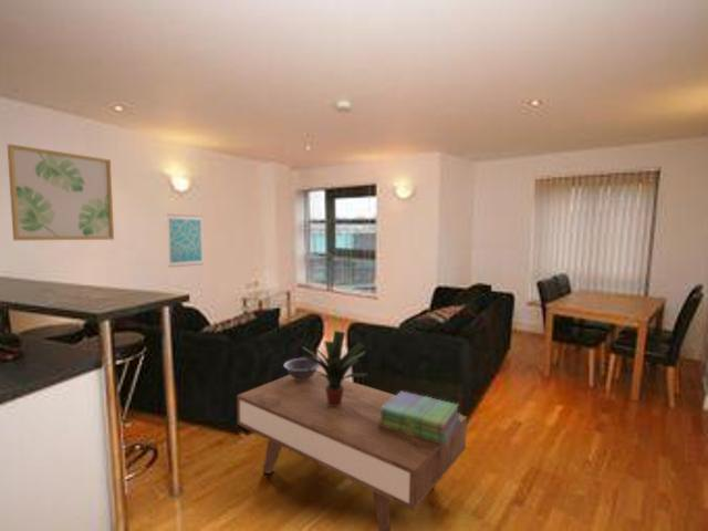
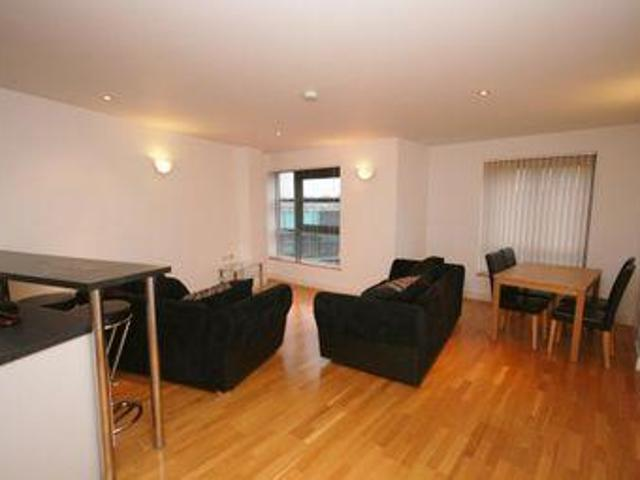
- coffee table [236,372,468,531]
- wall art [7,143,115,241]
- potted plant [292,330,368,406]
- stack of books [378,391,461,445]
- wall art [166,214,205,269]
- decorative bowl [282,357,321,381]
